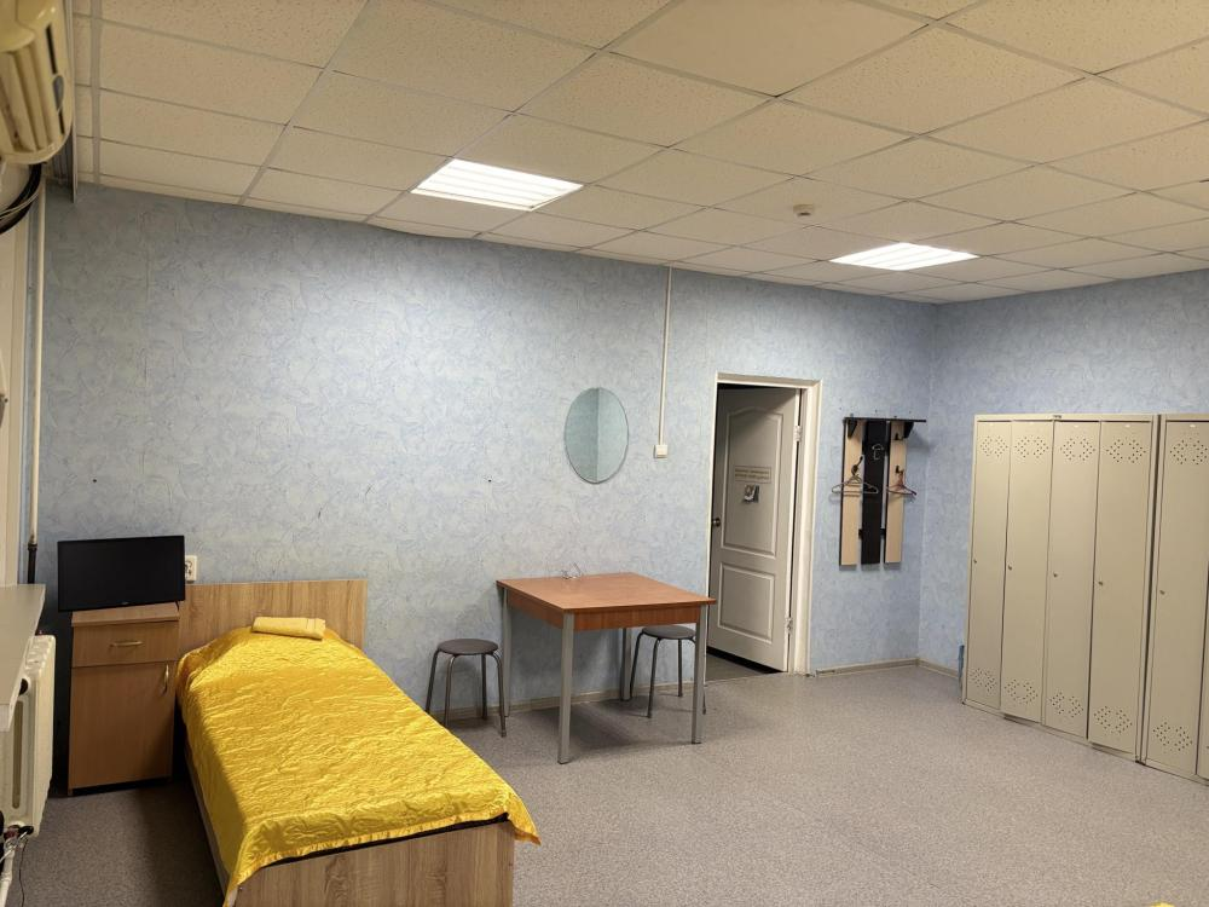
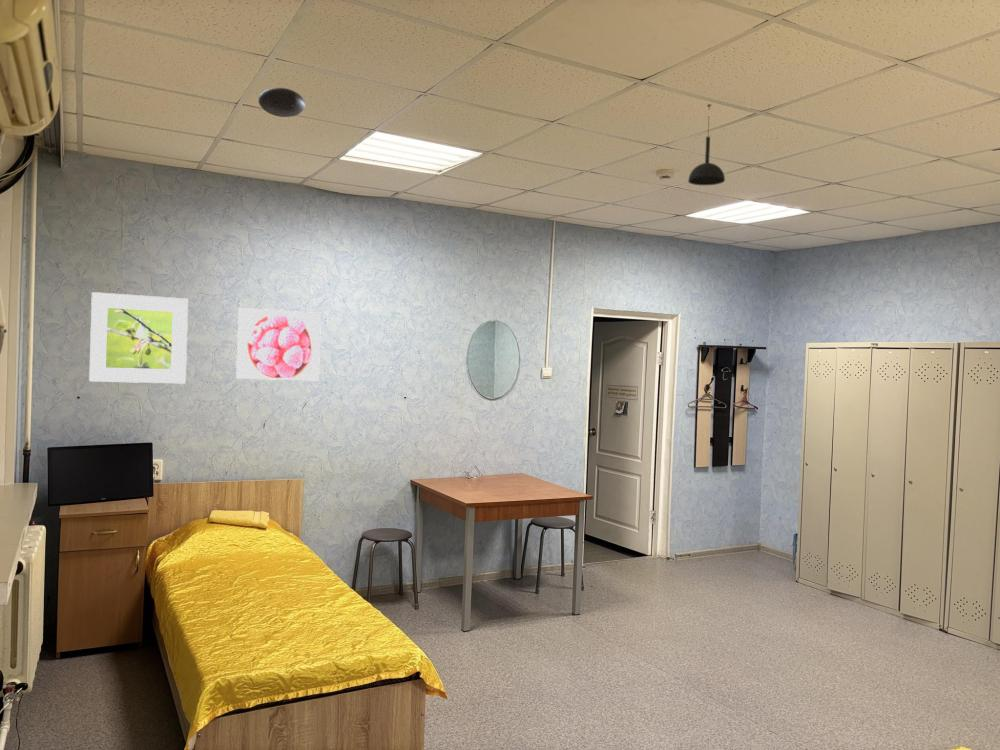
+ ceiling light [257,87,306,118]
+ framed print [88,291,189,384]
+ pendant light [687,103,726,186]
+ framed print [235,307,322,382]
